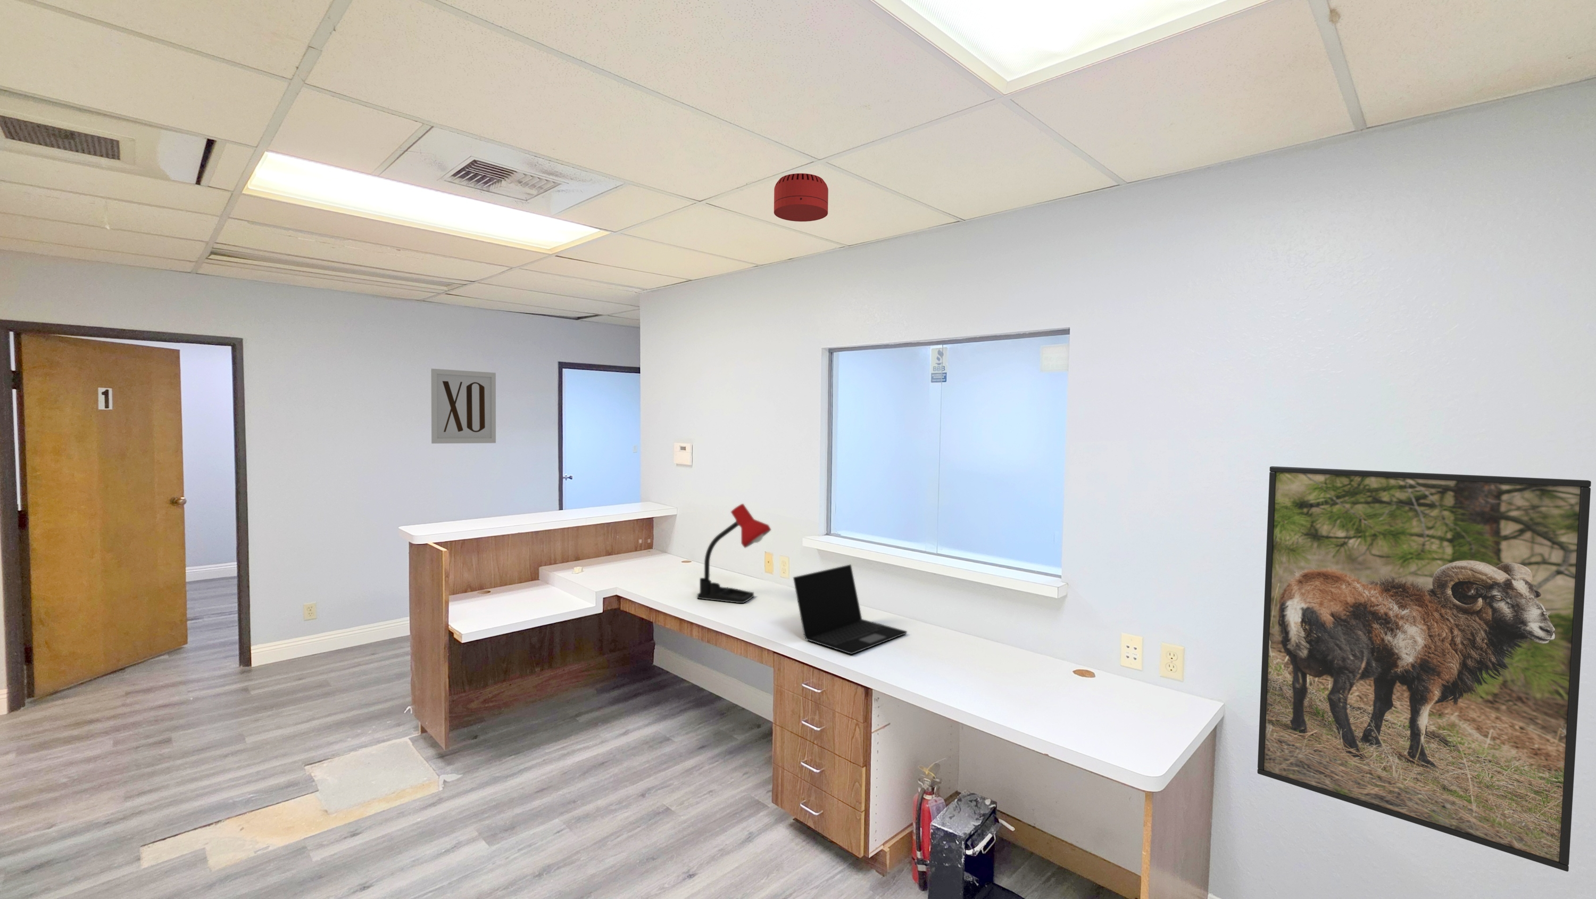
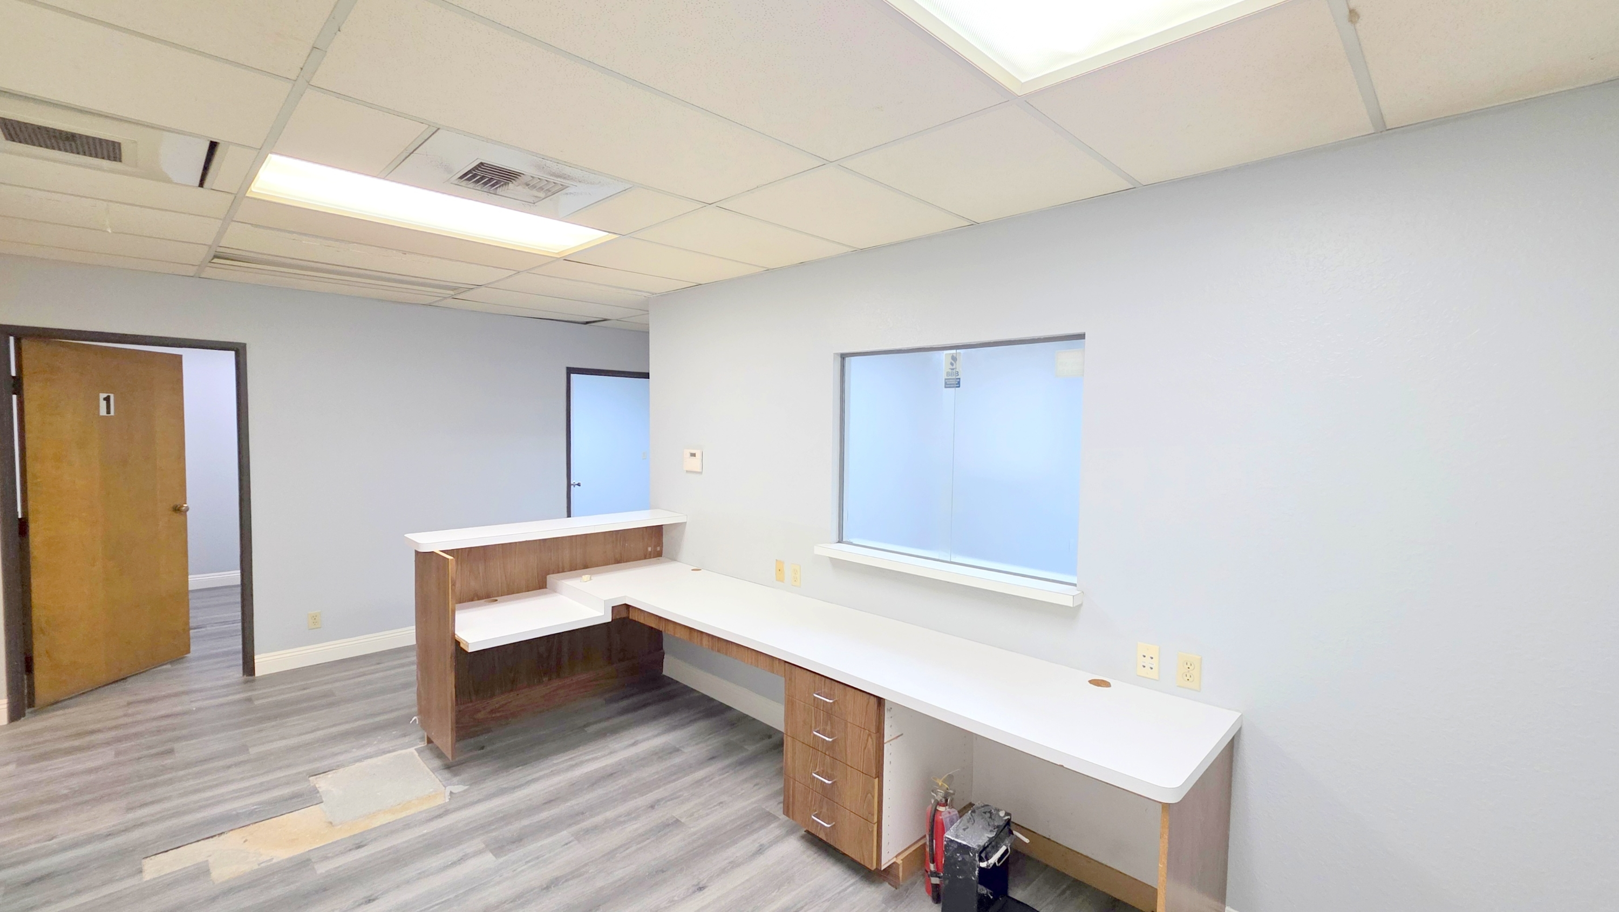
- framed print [1256,466,1592,872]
- wall art [431,368,497,444]
- laptop [793,564,908,655]
- smoke detector [774,173,829,221]
- desk lamp [696,503,772,604]
